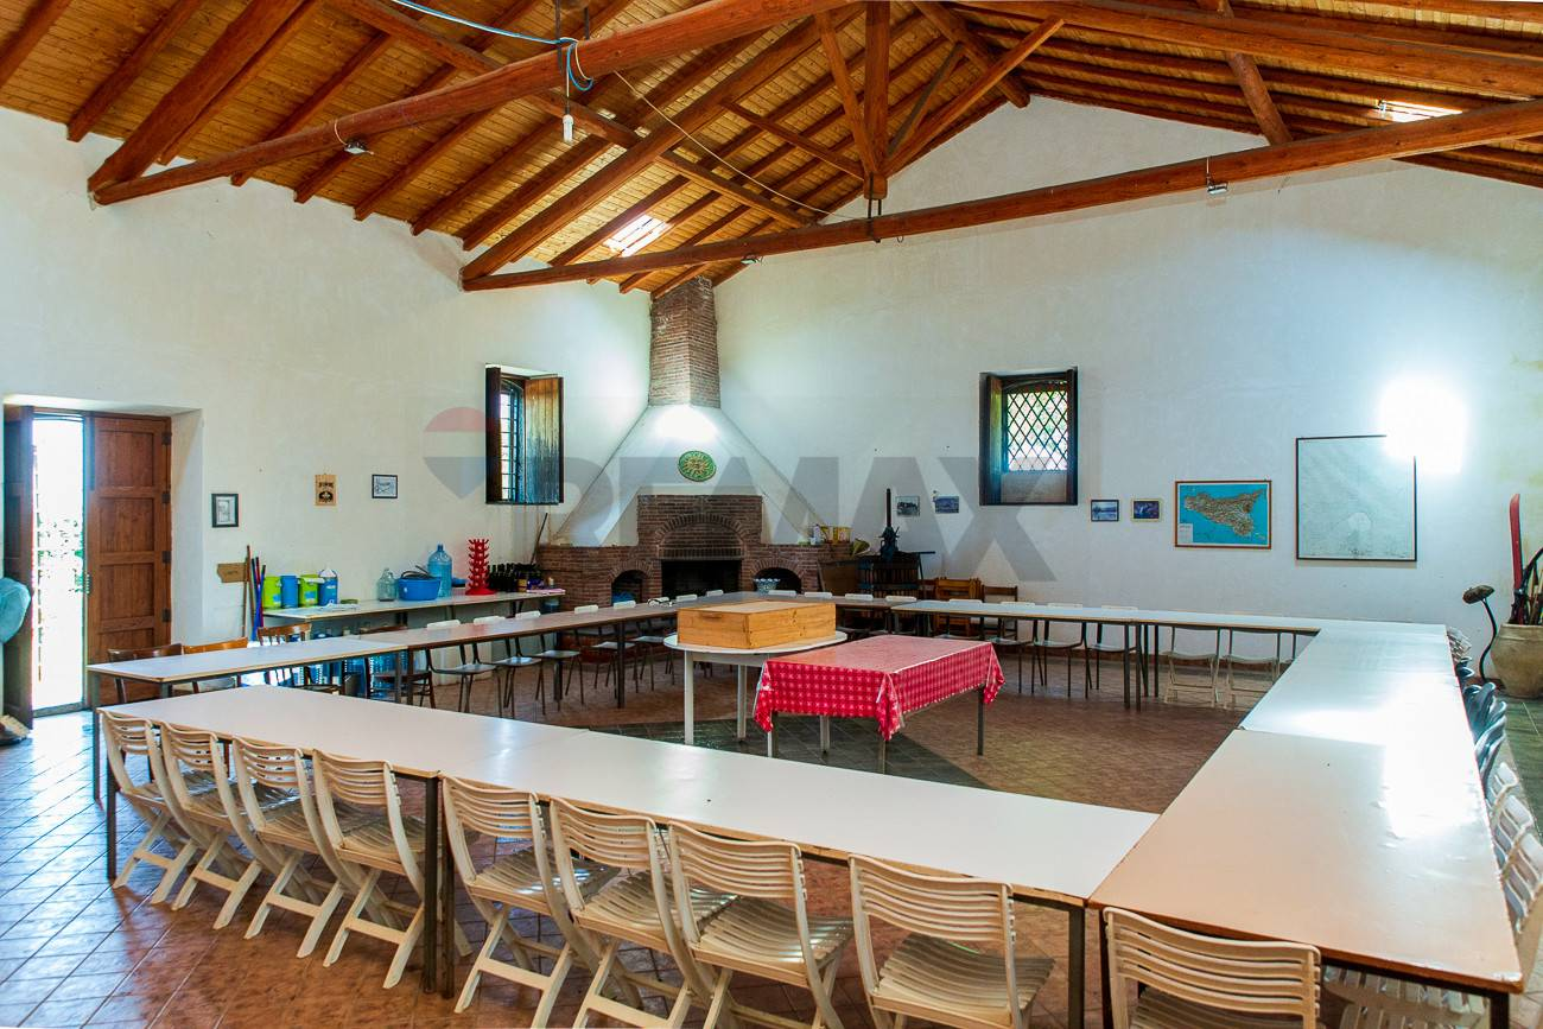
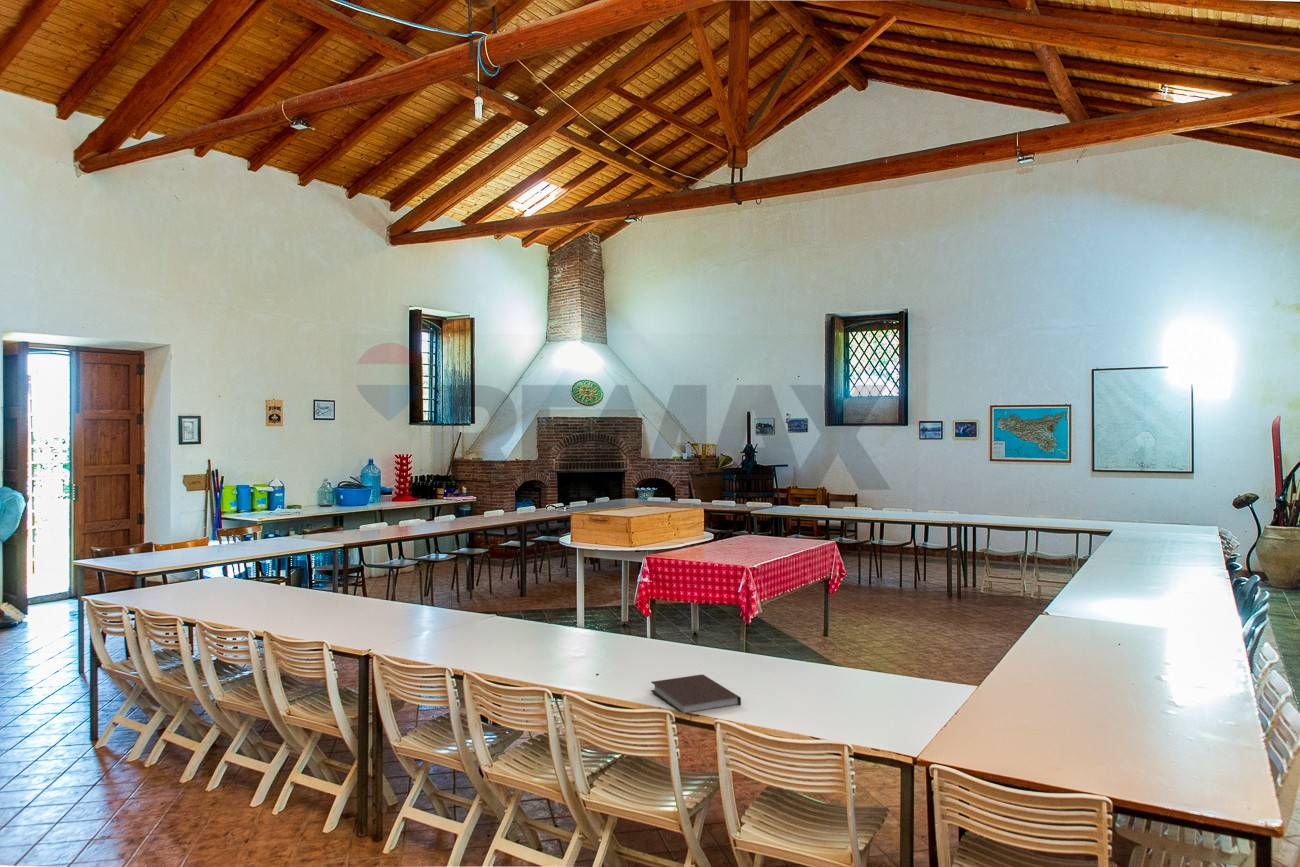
+ notebook [650,674,742,715]
